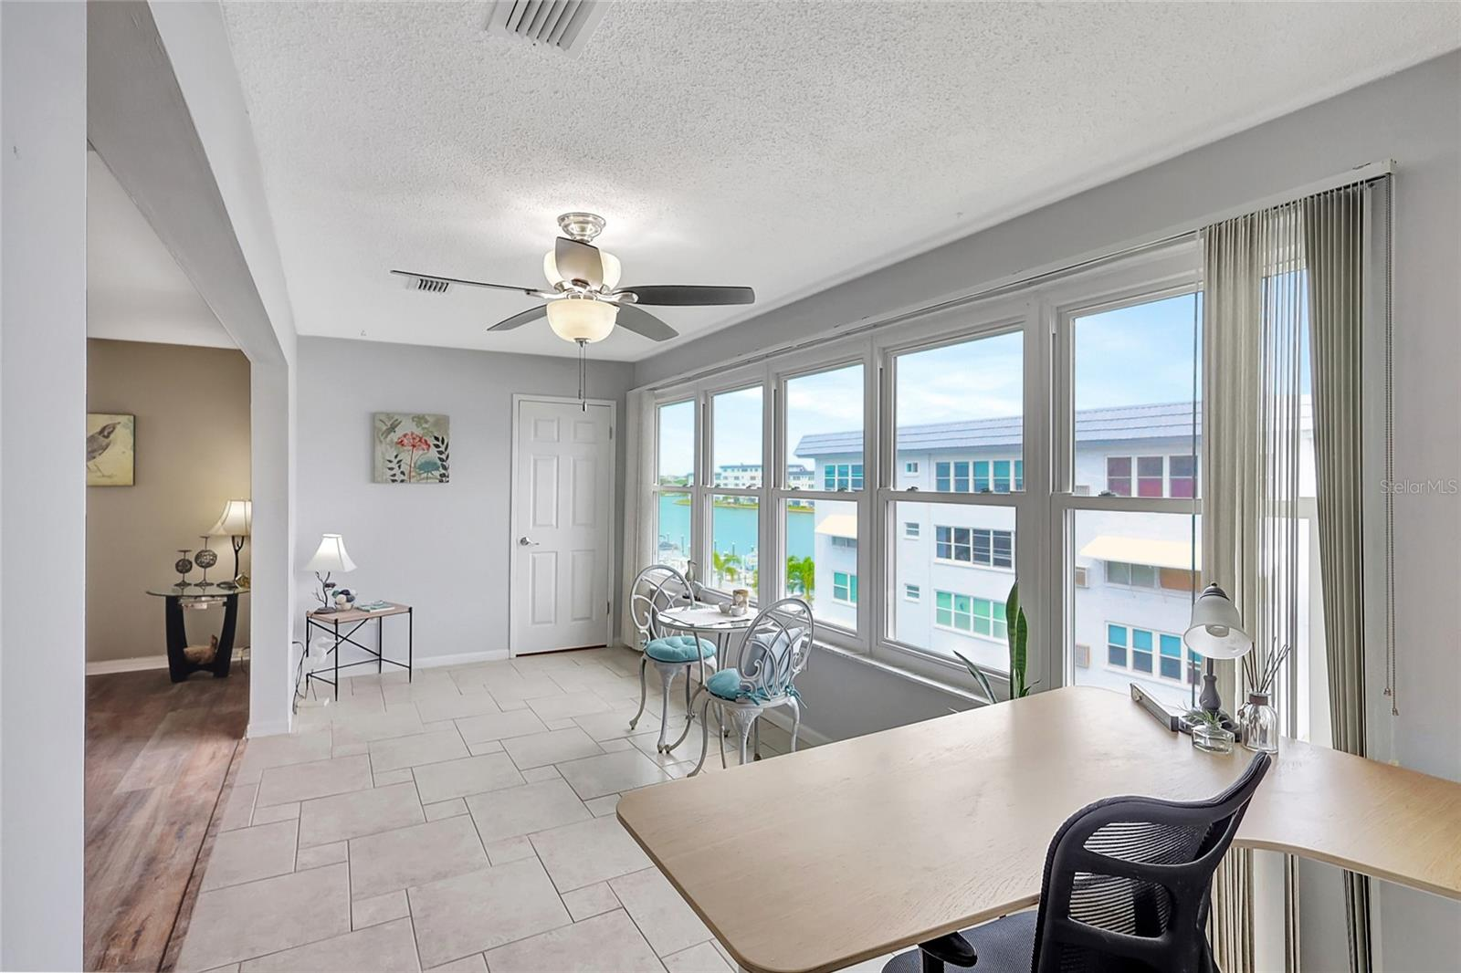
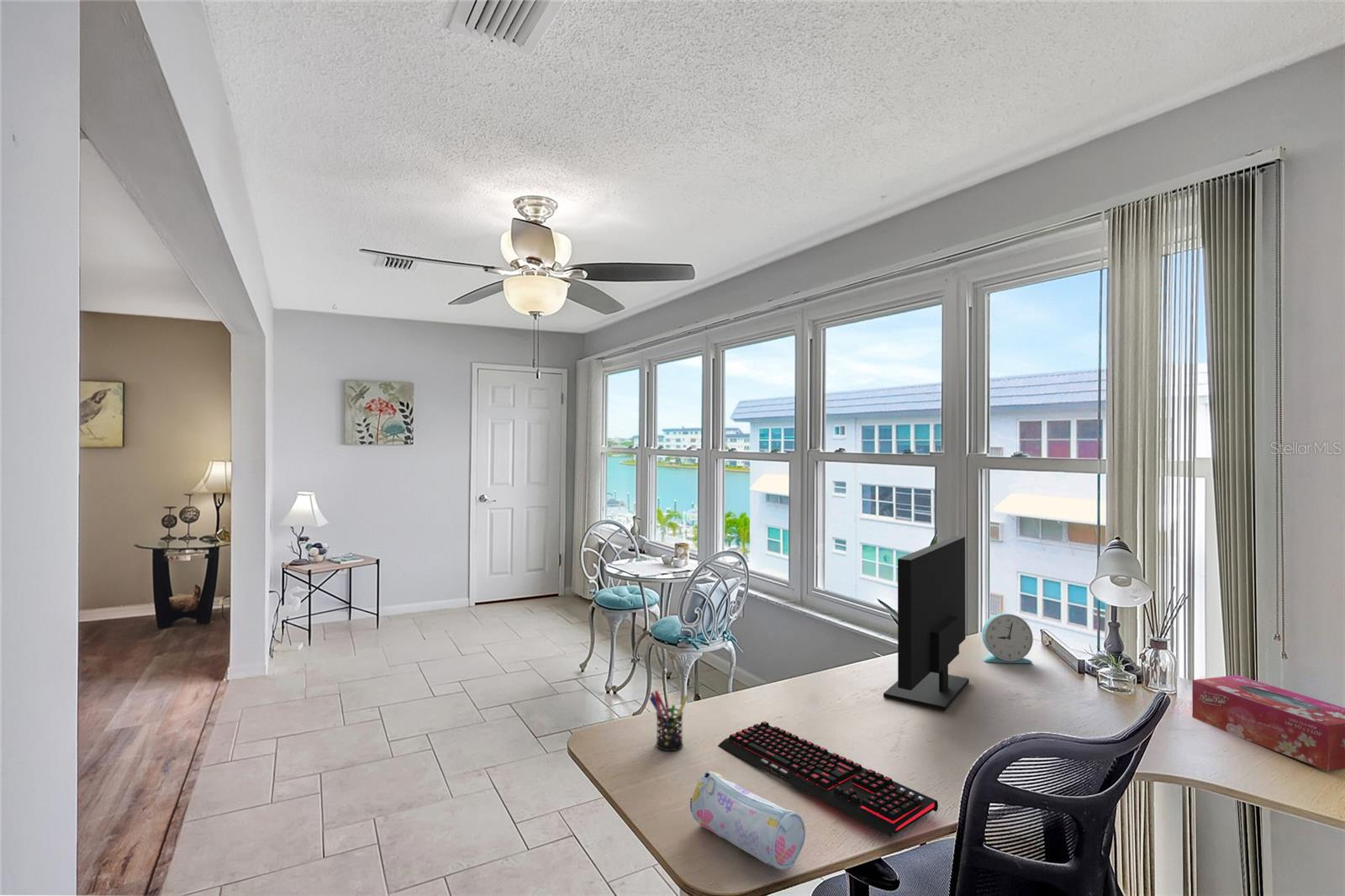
+ tissue box [1191,674,1345,772]
+ pencil case [689,771,806,871]
+ monitor [883,535,970,712]
+ pen holder [649,690,689,751]
+ alarm clock [981,613,1034,664]
+ keyboard [717,720,939,837]
